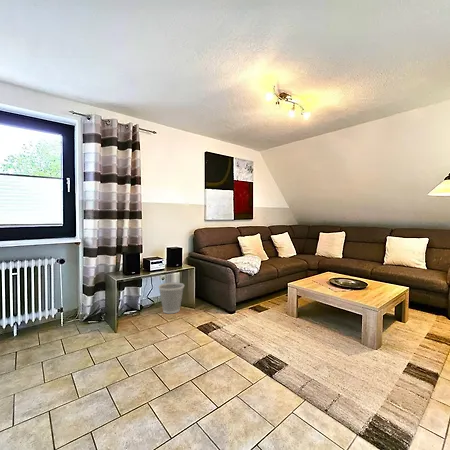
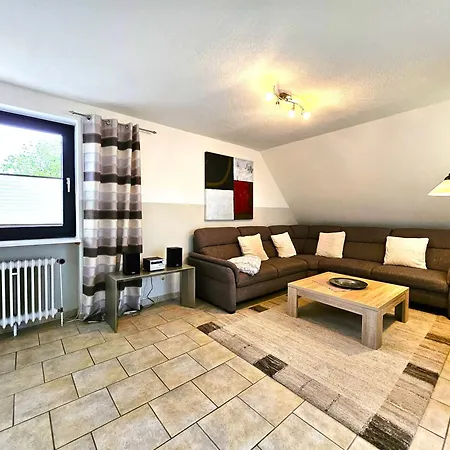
- wastebasket [157,282,185,314]
